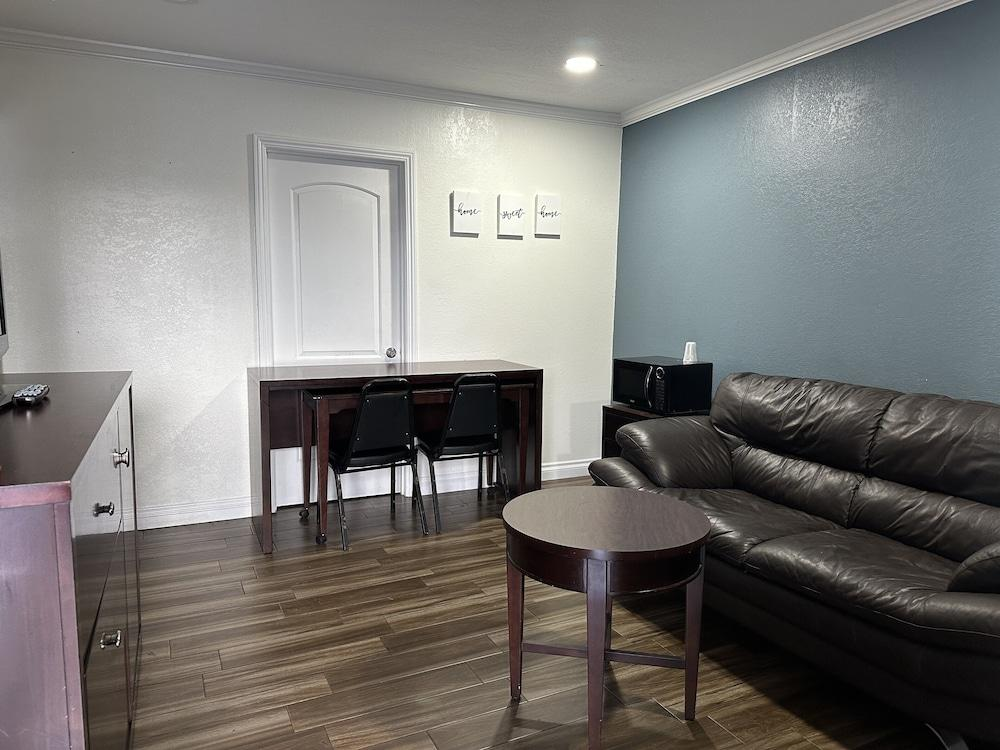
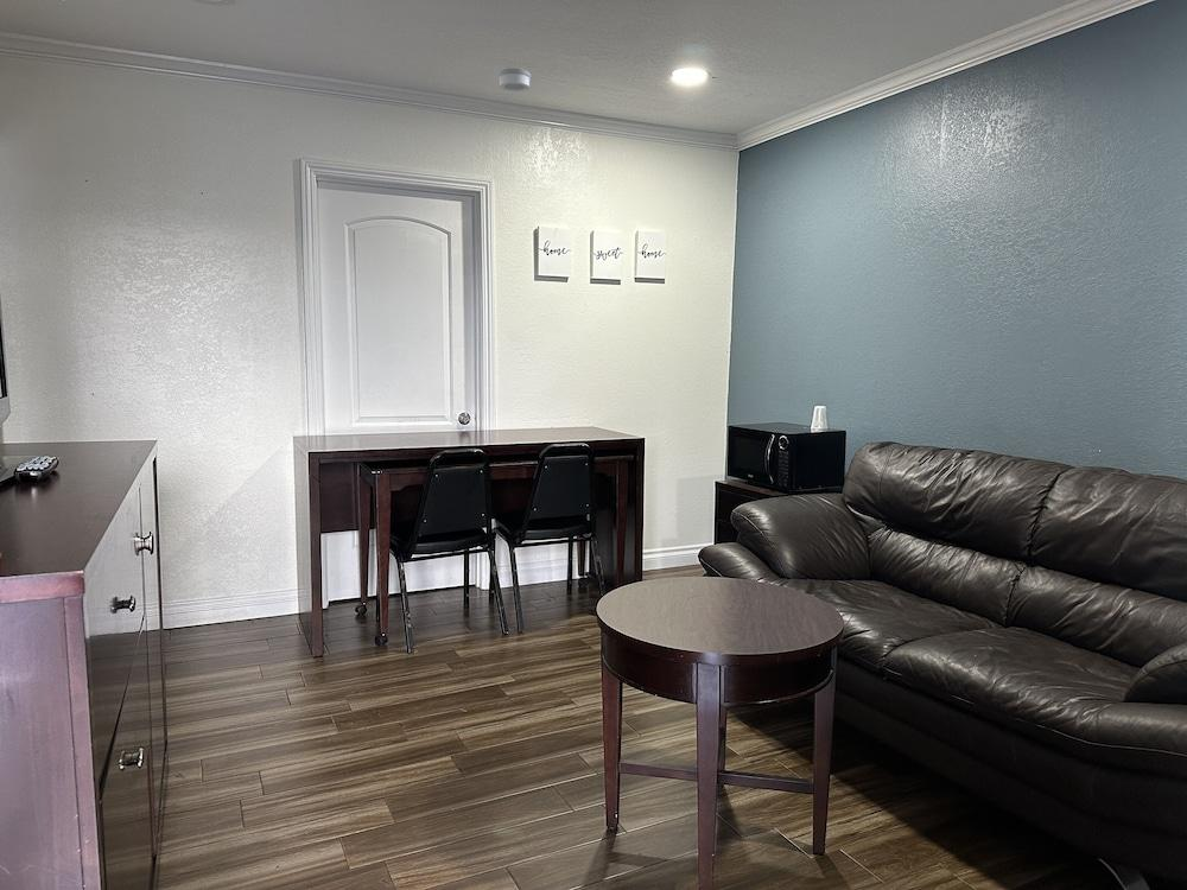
+ smoke detector [497,66,532,93]
